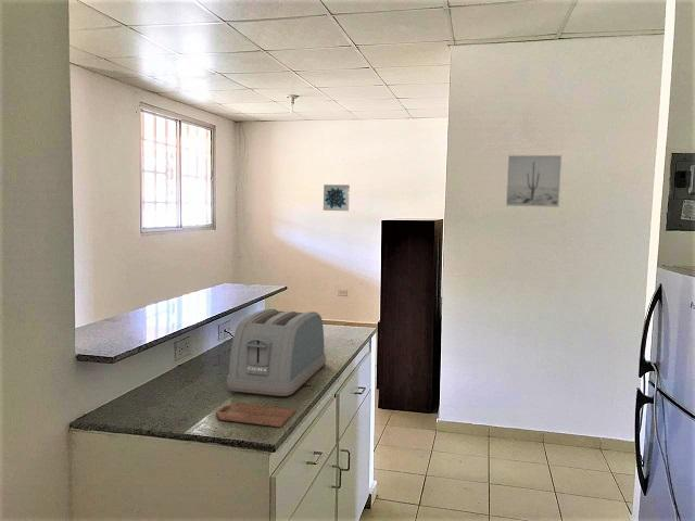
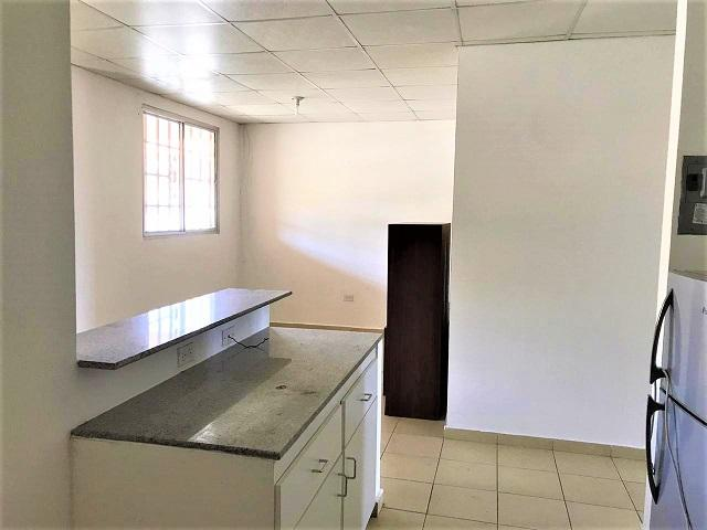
- wall art [505,154,563,208]
- toaster [226,307,327,397]
- cutting board [215,402,296,428]
- wall art [323,183,351,212]
